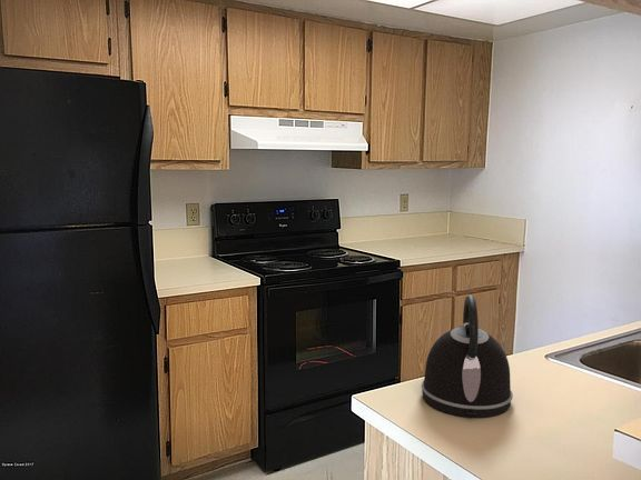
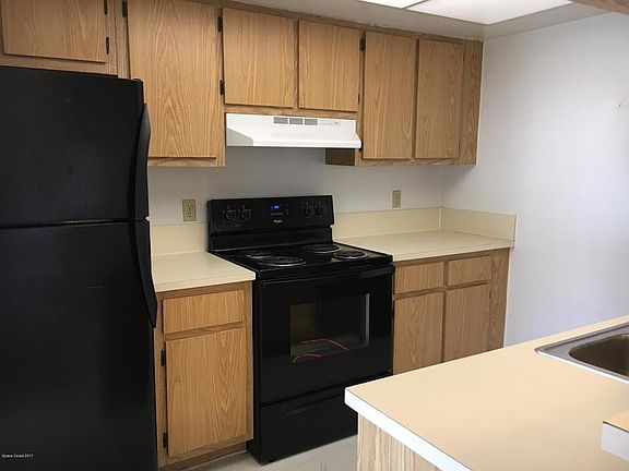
- kettle [421,294,514,419]
